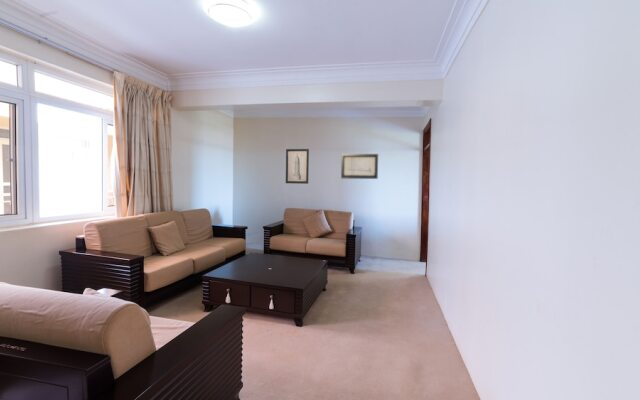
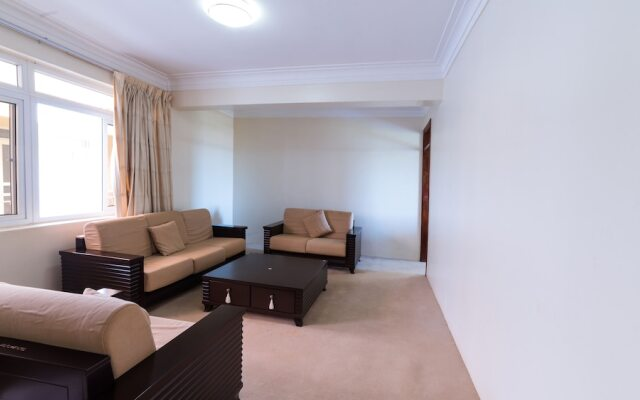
- wall art [285,148,310,185]
- wall art [340,153,379,180]
